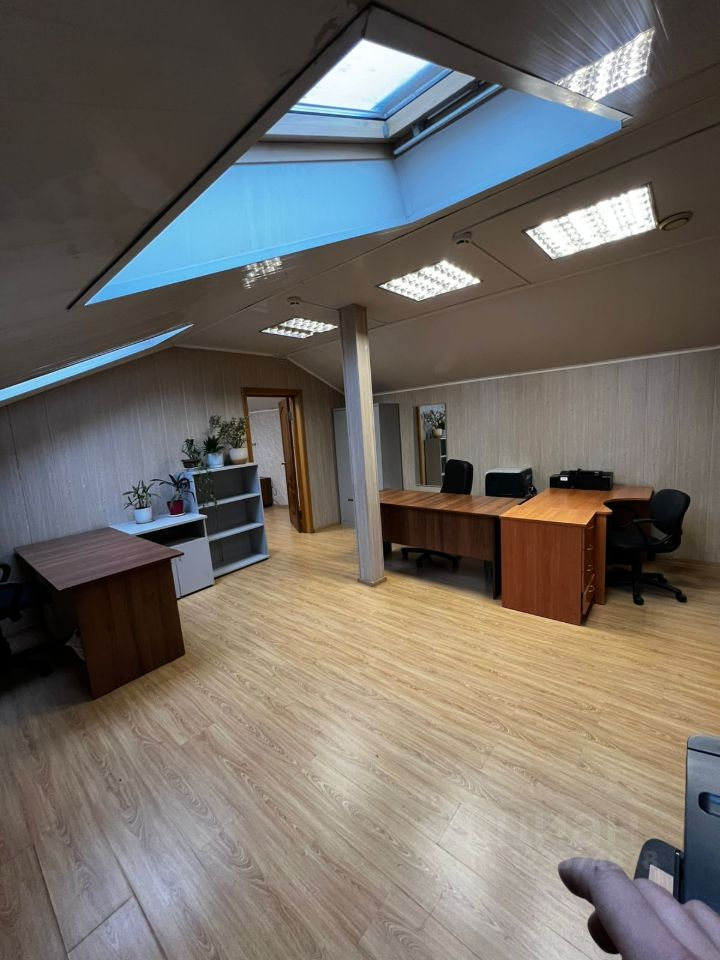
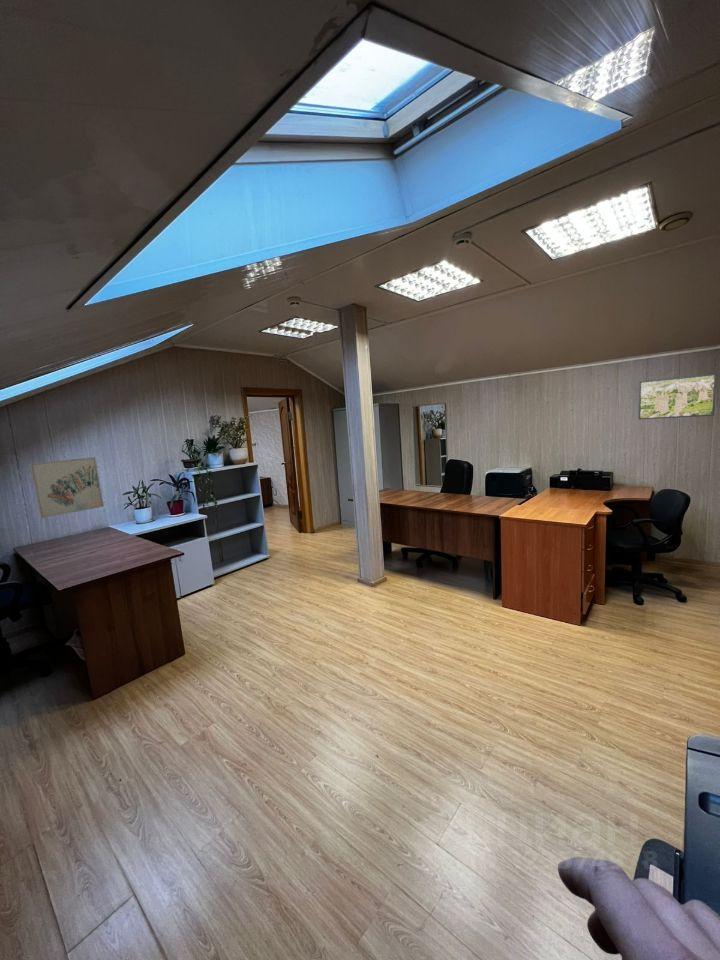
+ wall art [29,456,105,519]
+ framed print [638,372,717,421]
